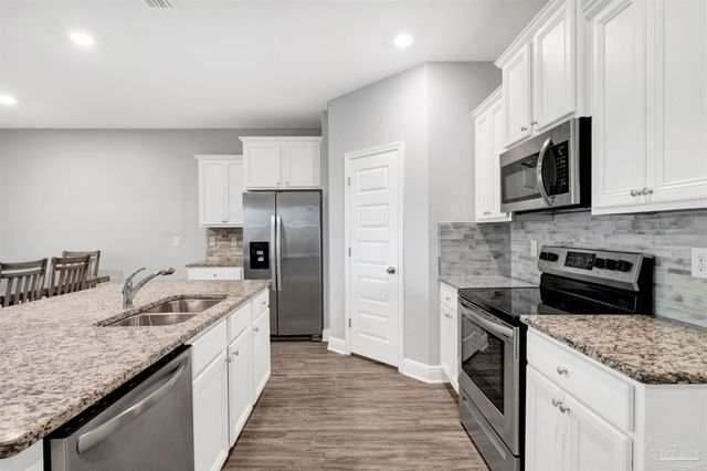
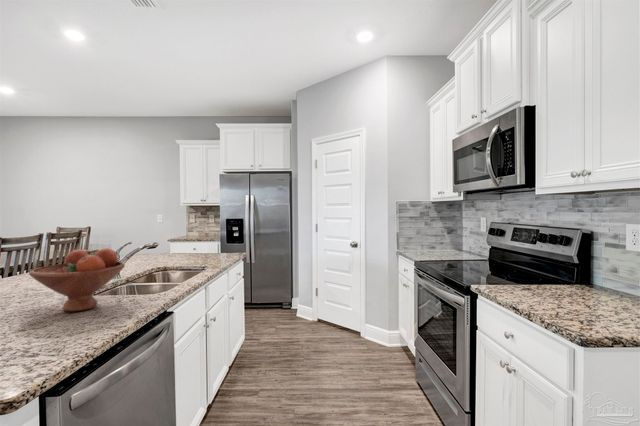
+ fruit bowl [28,247,126,313]
